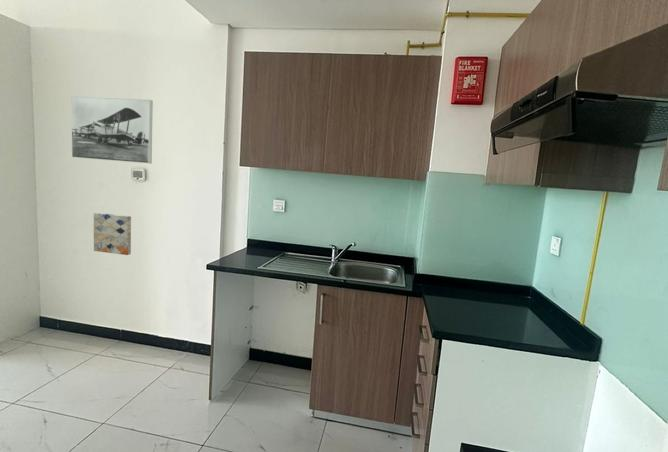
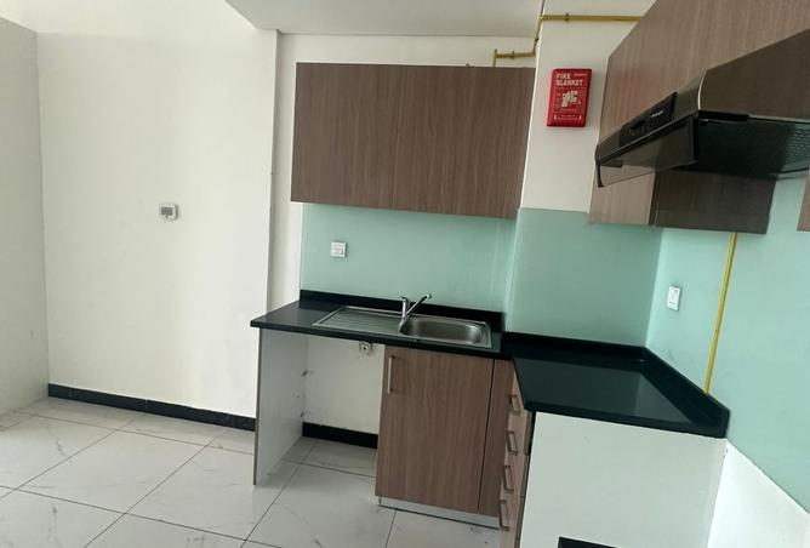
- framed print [70,95,154,165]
- wall art [93,212,132,256]
